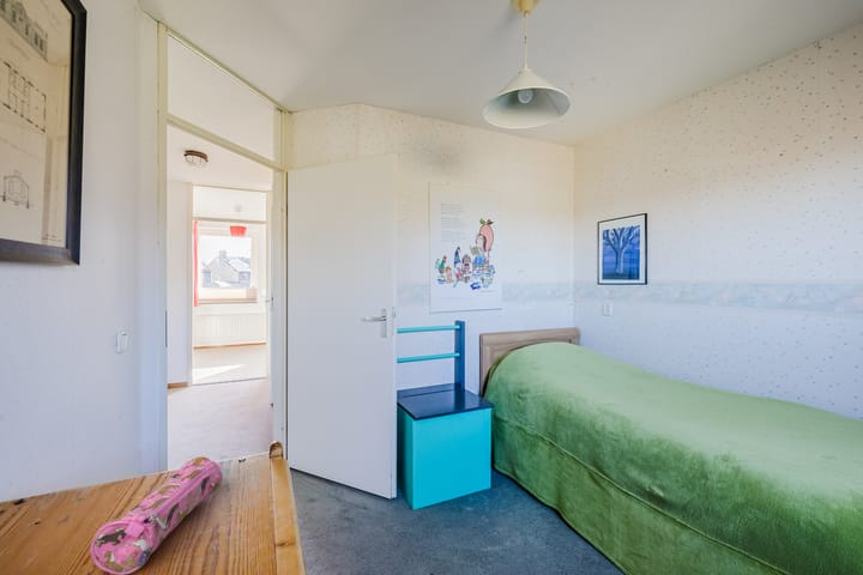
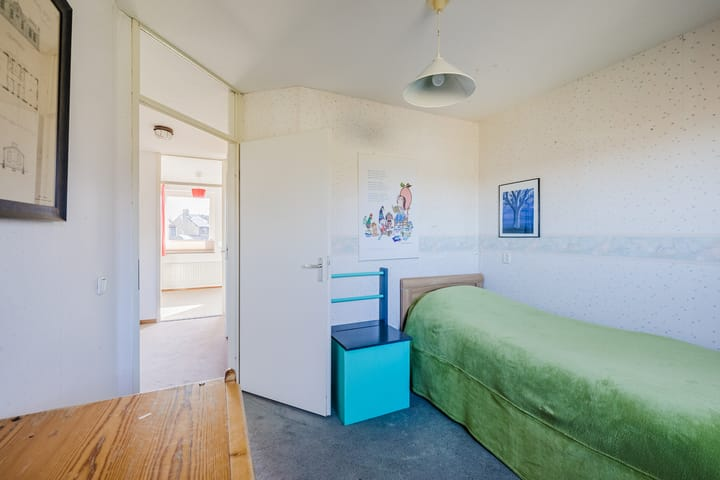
- pencil case [89,455,224,575]
